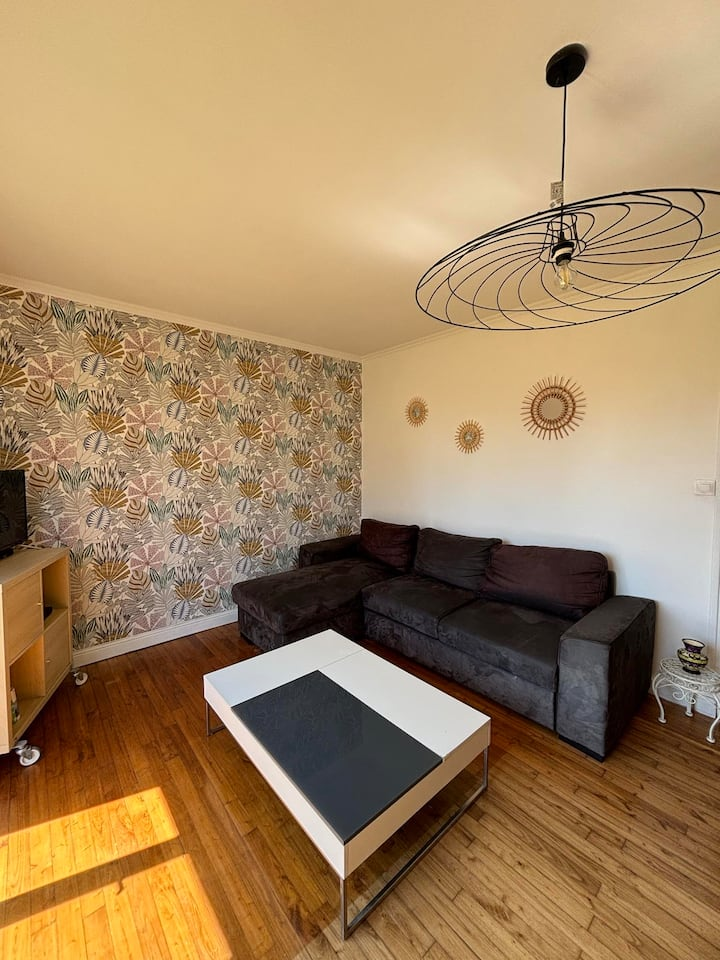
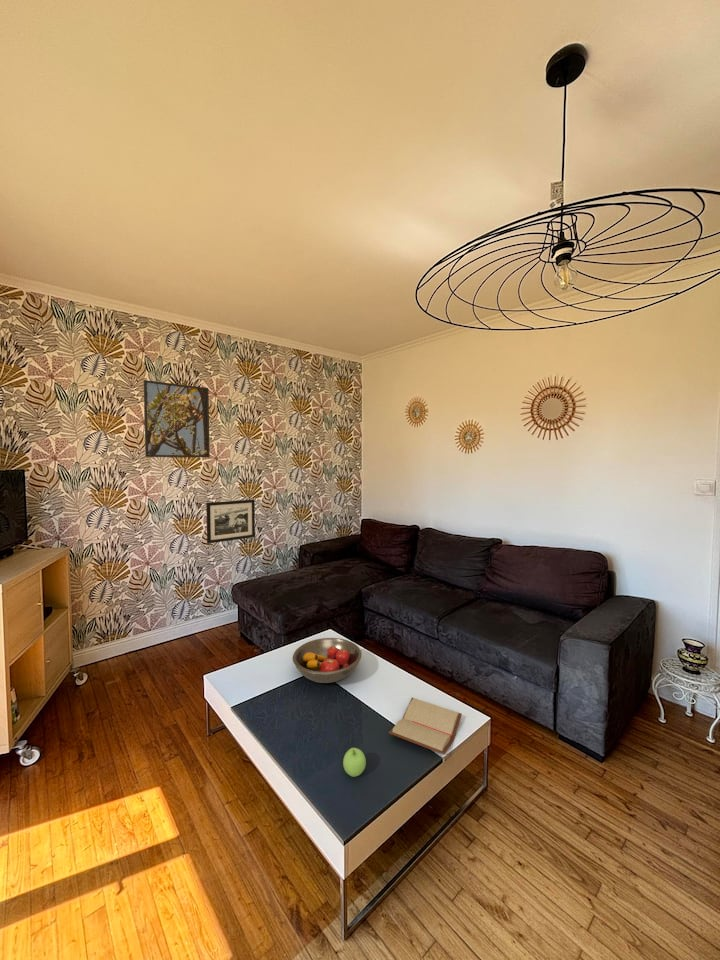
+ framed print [143,379,211,458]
+ apple [342,747,367,778]
+ picture frame [205,499,256,544]
+ fruit bowl [292,637,363,684]
+ paperback book [388,697,463,755]
